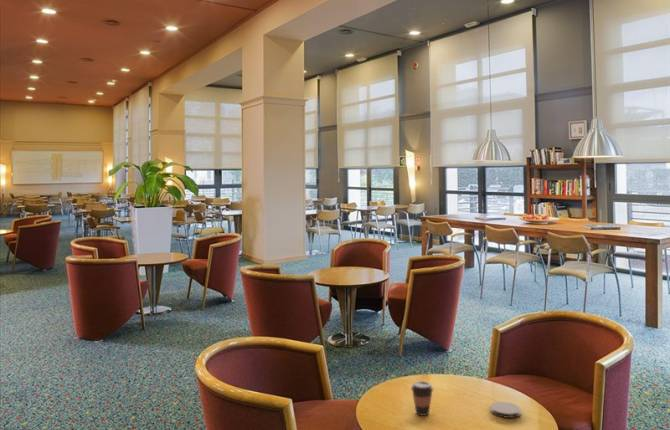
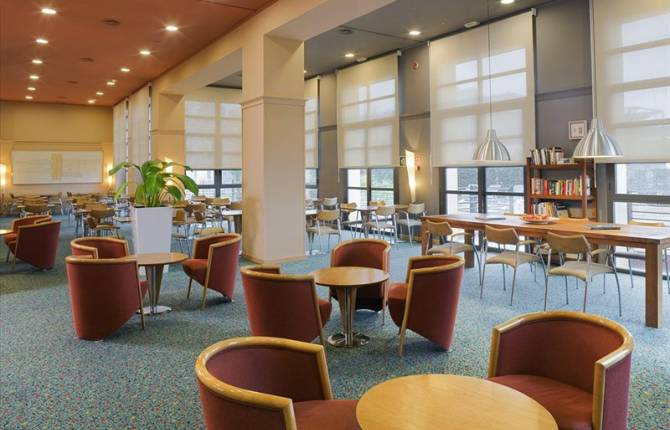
- coaster [489,401,522,419]
- coffee cup [410,380,435,417]
